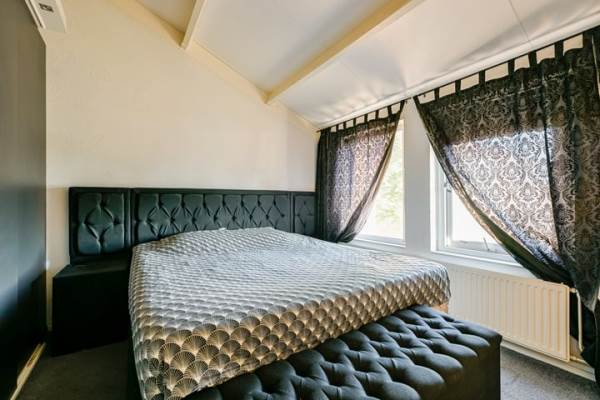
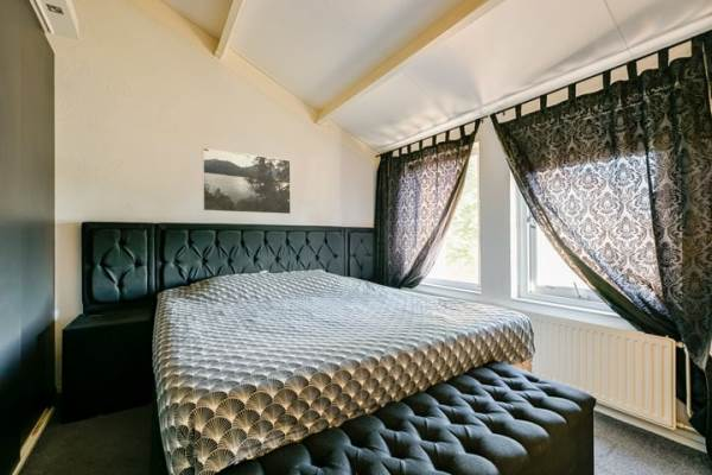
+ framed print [202,147,292,215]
